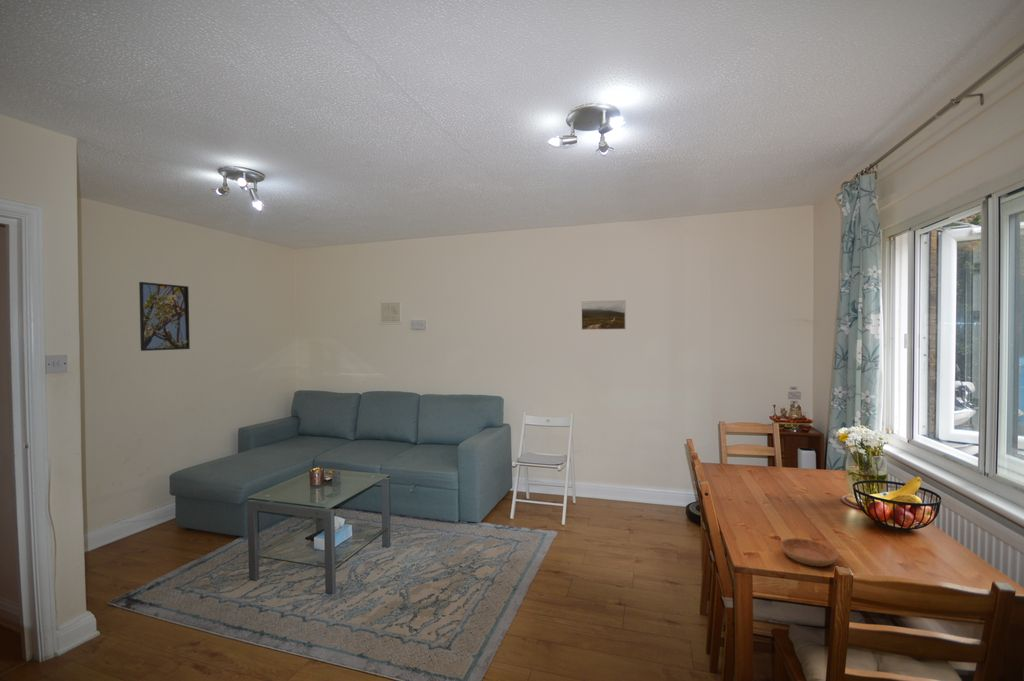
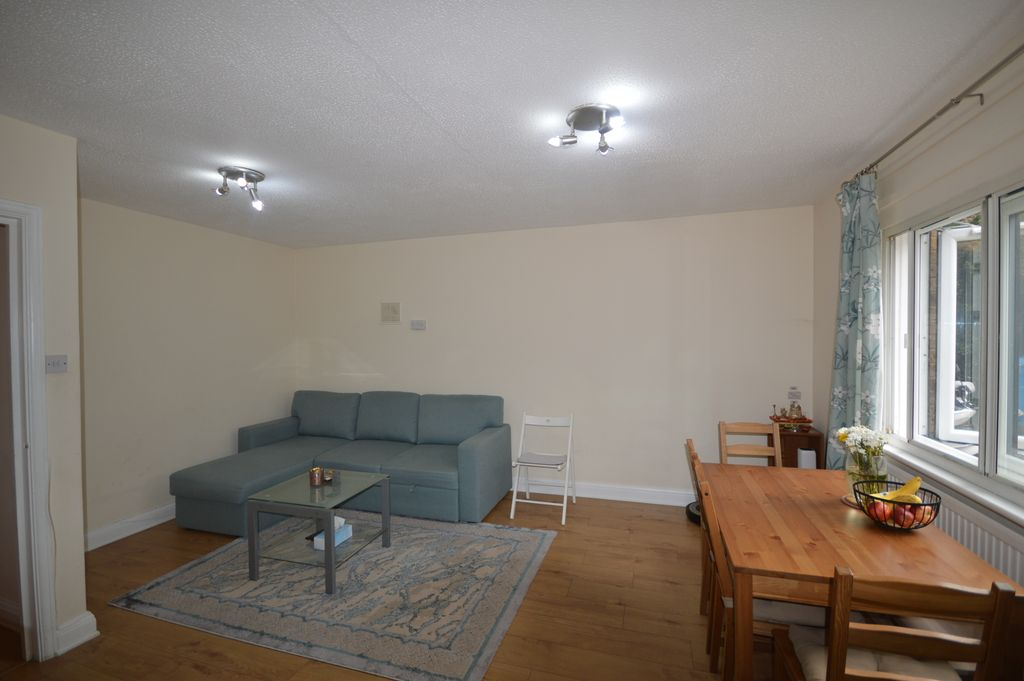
- saucer [779,537,839,568]
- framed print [138,281,191,352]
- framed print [581,299,627,331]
